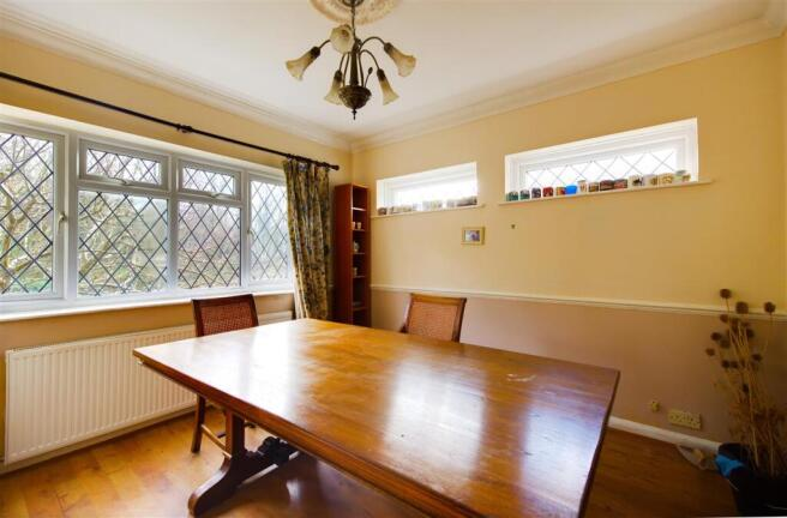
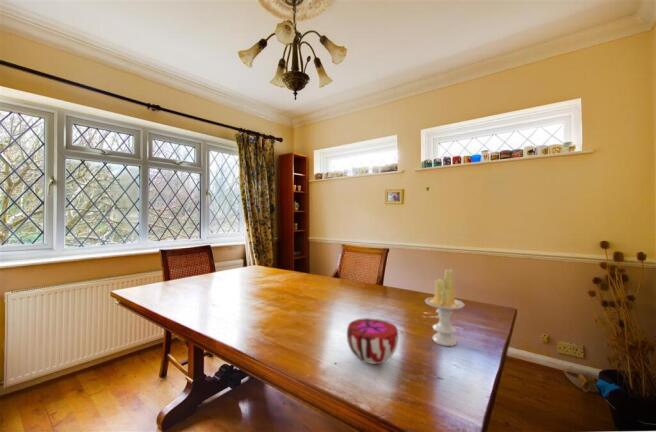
+ decorative bowl [346,317,399,365]
+ candle [424,268,465,347]
